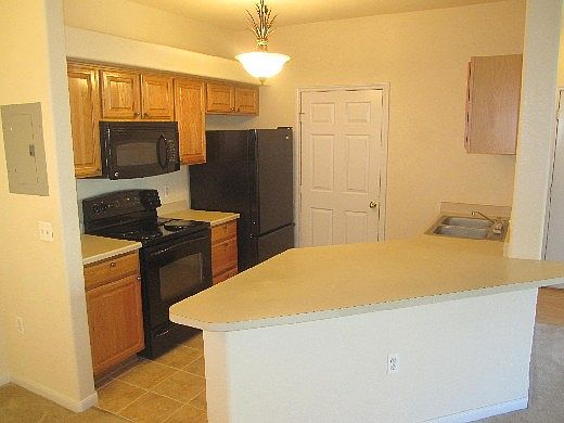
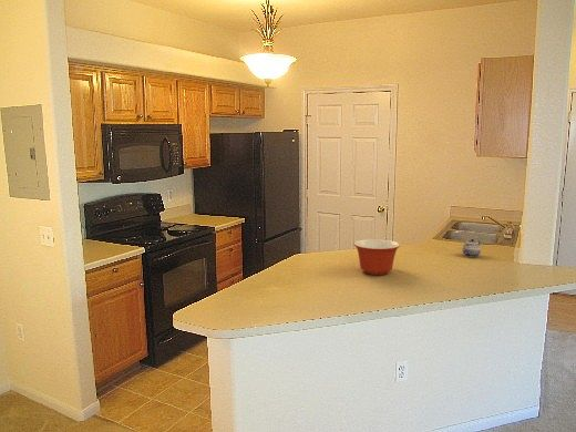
+ mixing bowl [352,238,401,276]
+ teapot [461,238,482,258]
